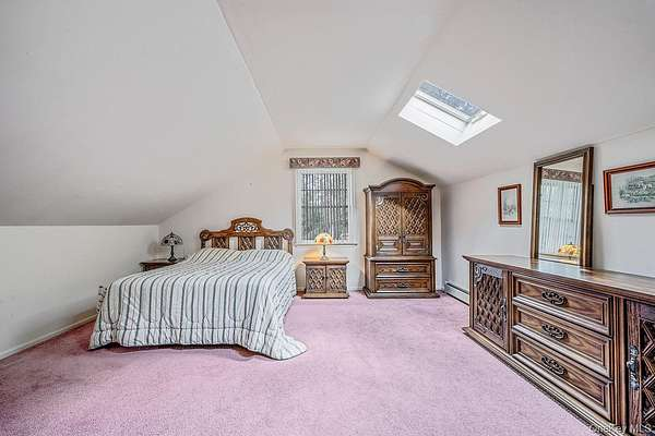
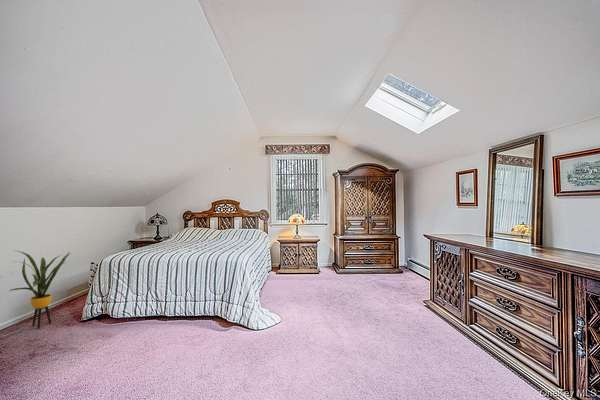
+ house plant [9,250,73,330]
